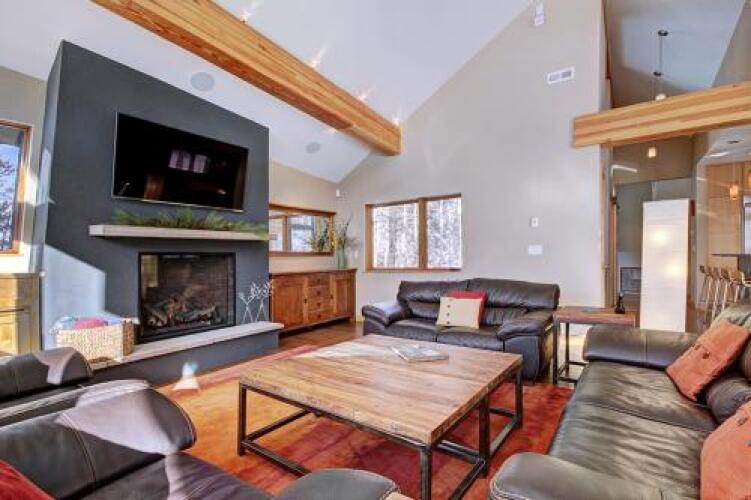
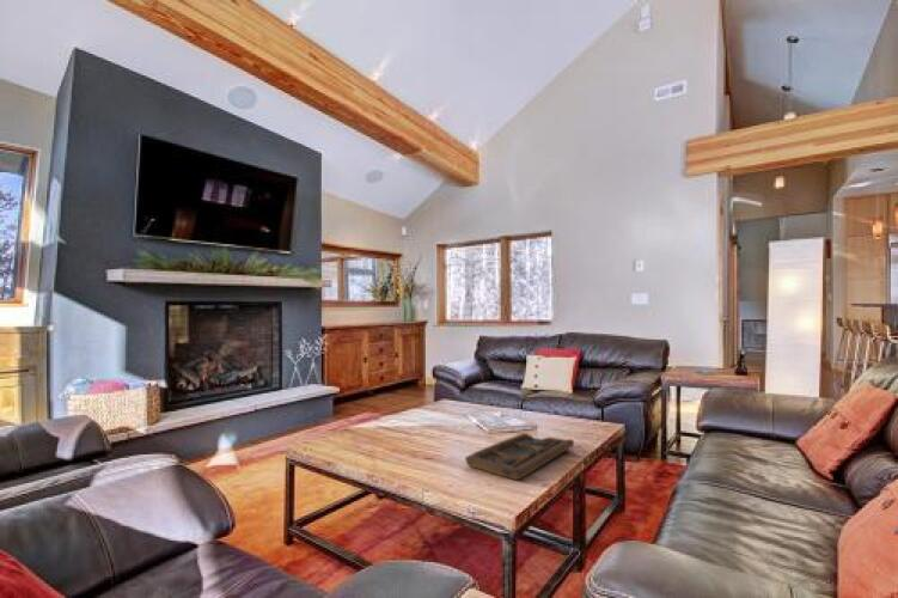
+ decorative tray [464,432,575,481]
